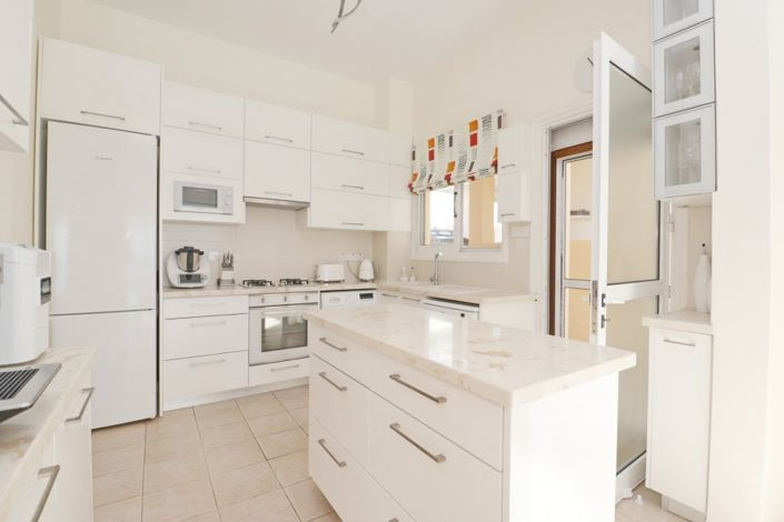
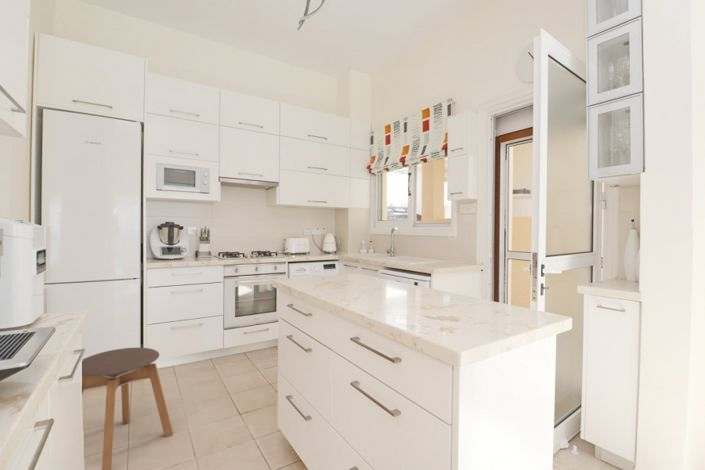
+ stool [82,347,174,470]
